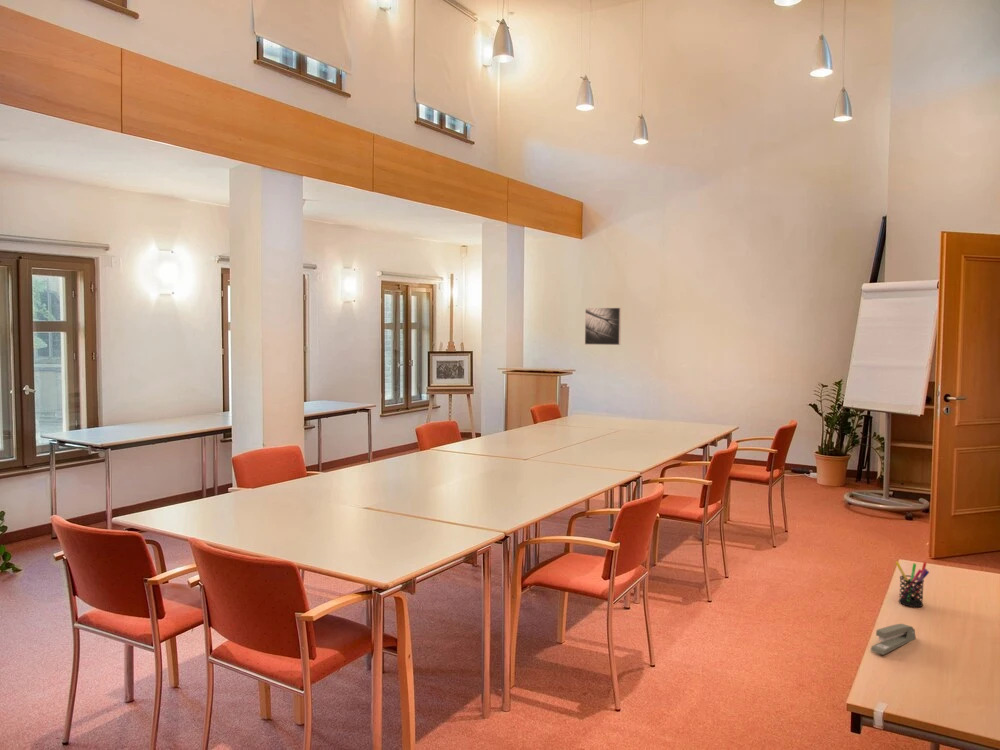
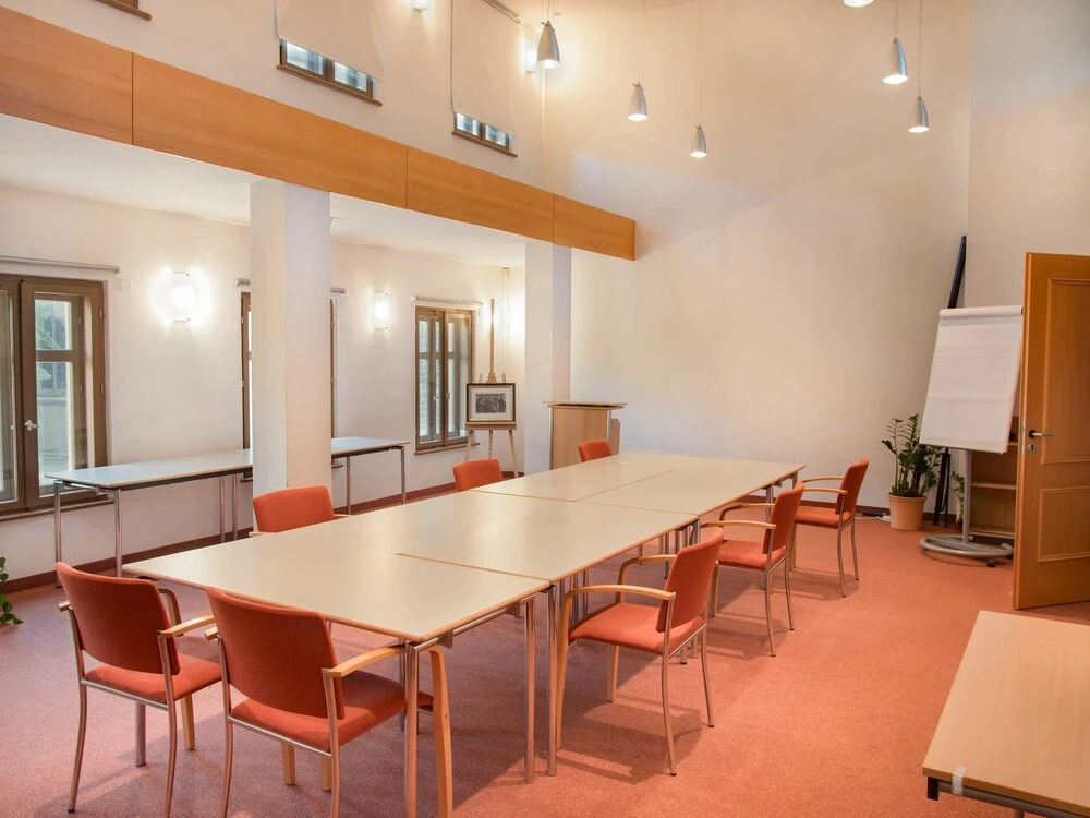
- pen holder [895,561,930,608]
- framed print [584,307,622,346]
- stapler [870,623,917,656]
